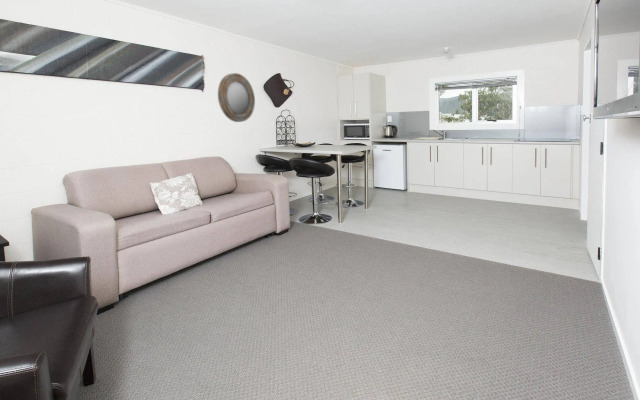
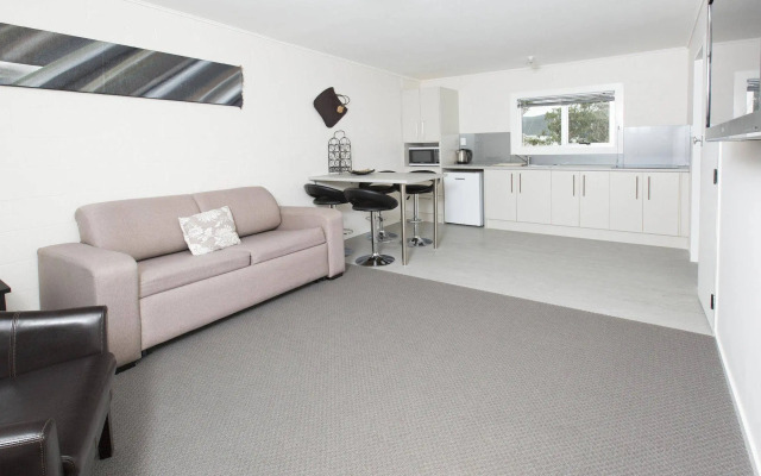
- home mirror [217,72,256,123]
